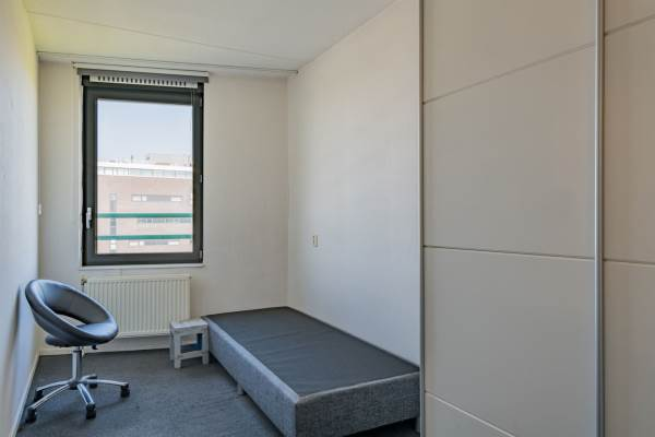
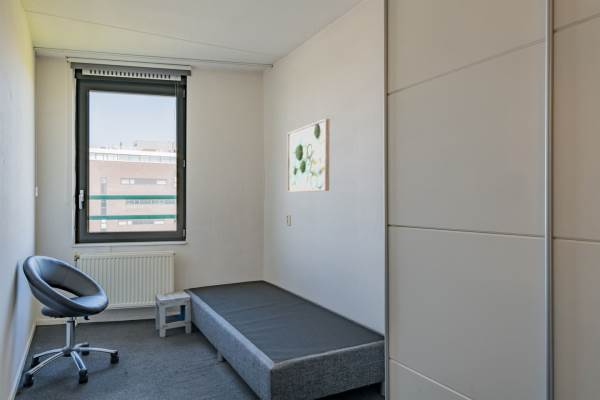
+ wall art [286,118,330,193]
